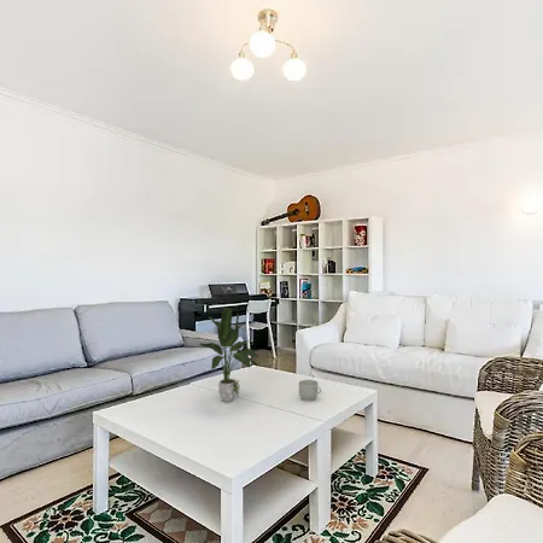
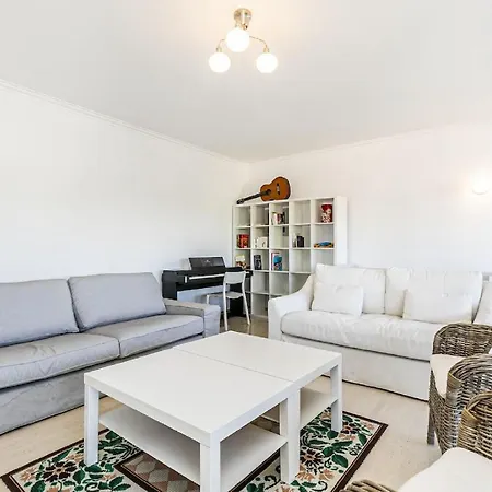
- mug [298,379,322,402]
- potted plant [198,306,262,403]
